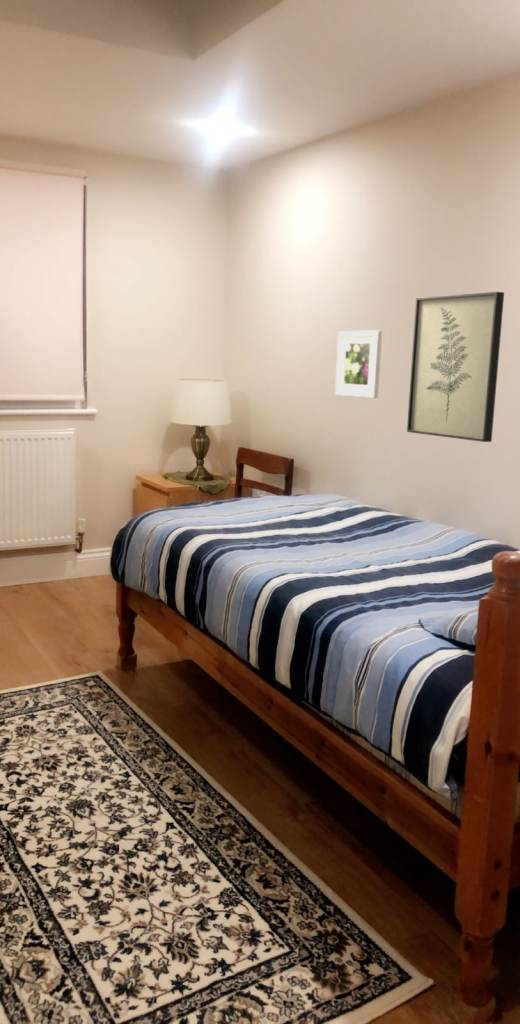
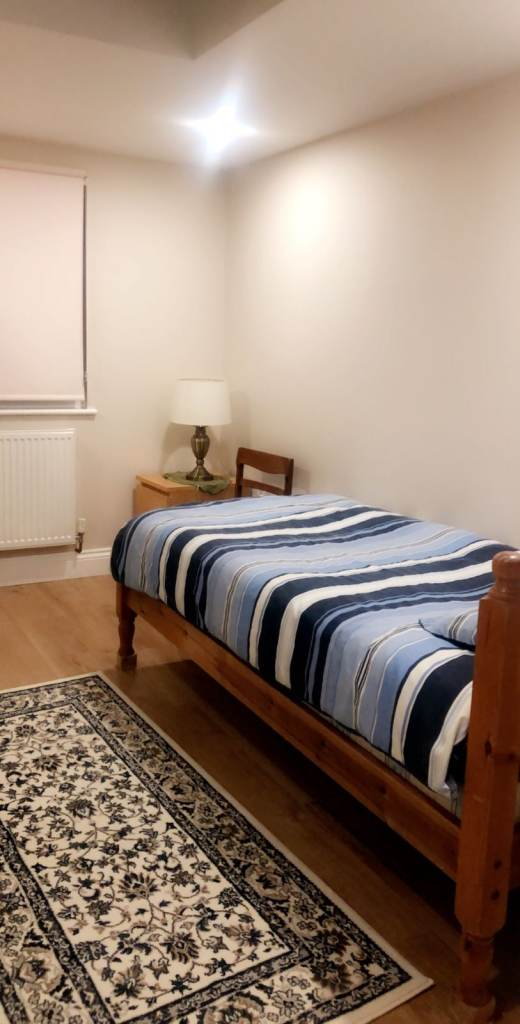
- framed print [334,329,383,399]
- wall art [406,291,505,443]
